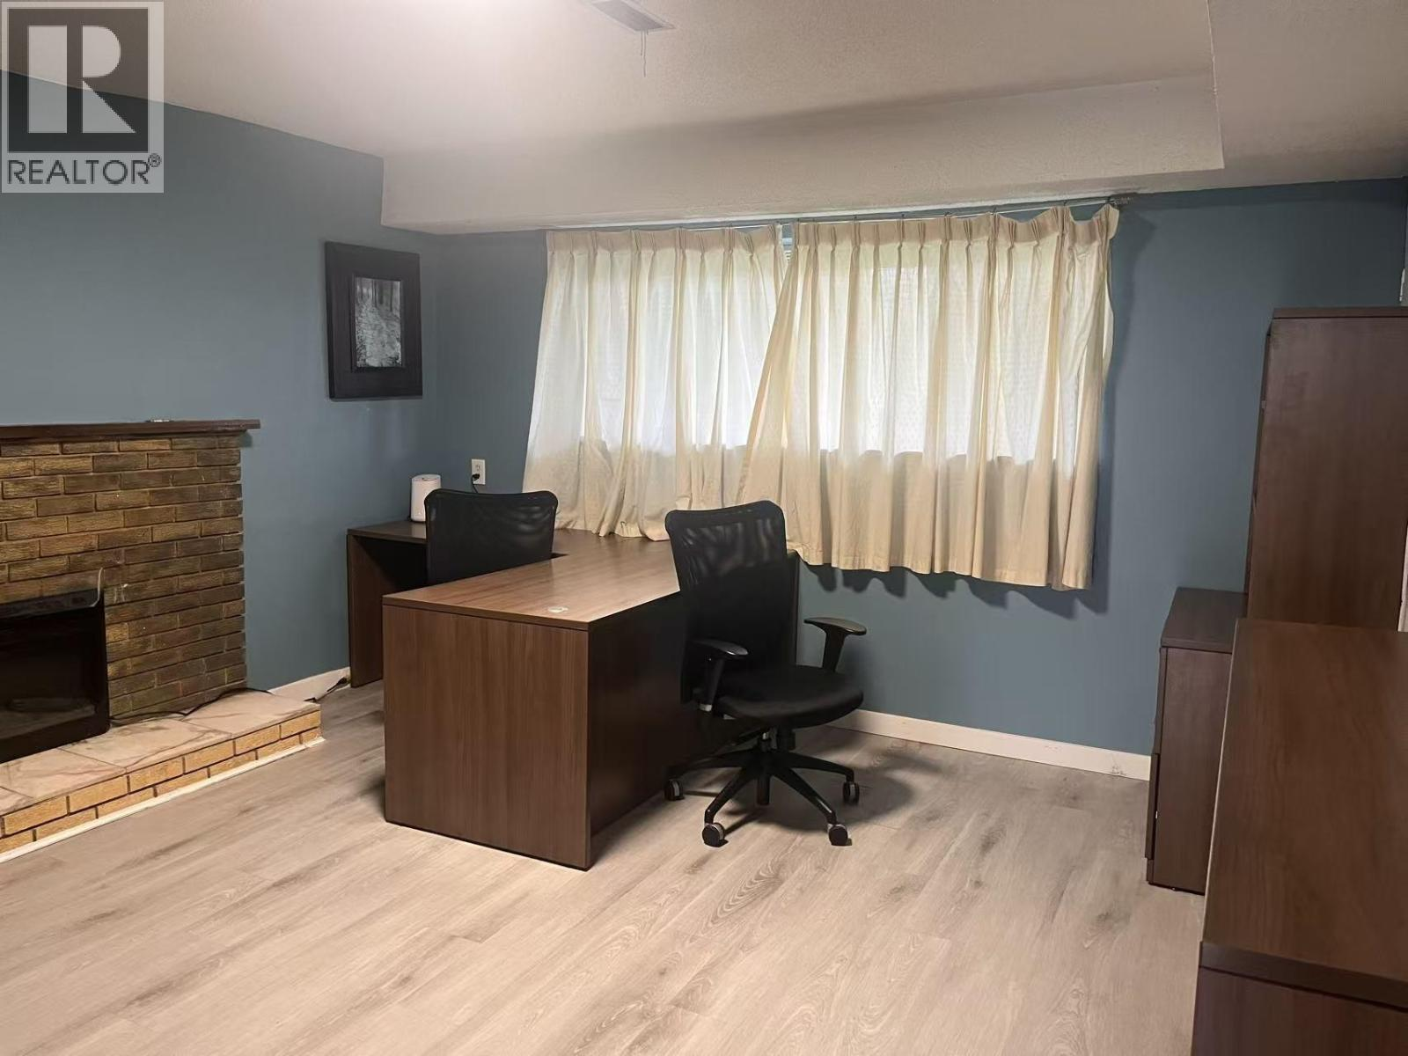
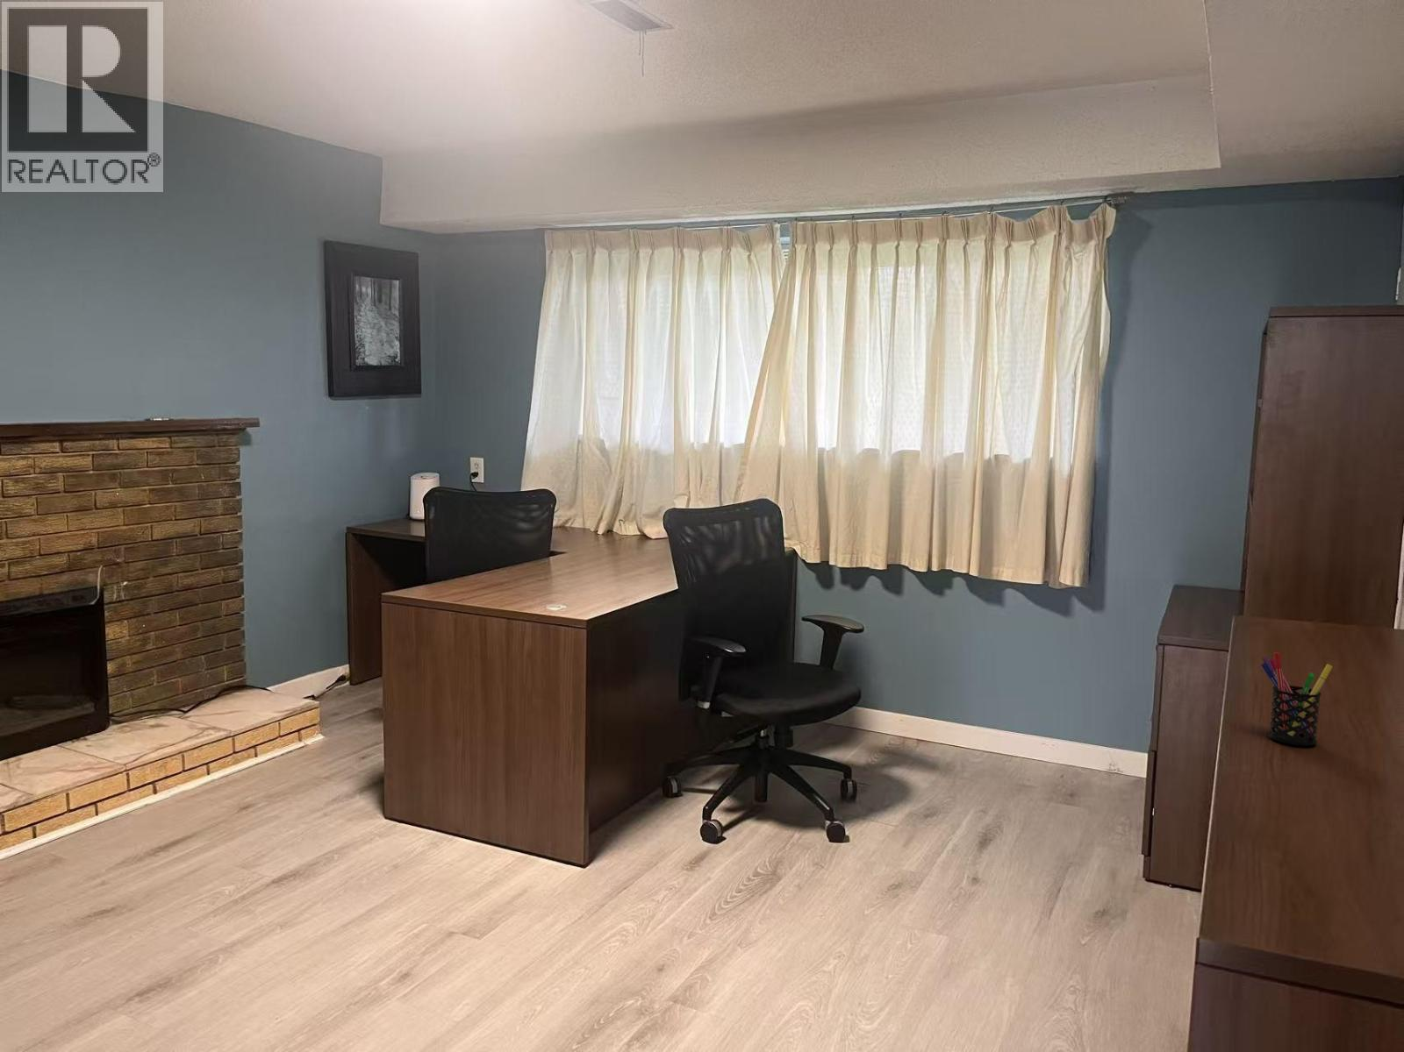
+ pen holder [1260,651,1334,746]
